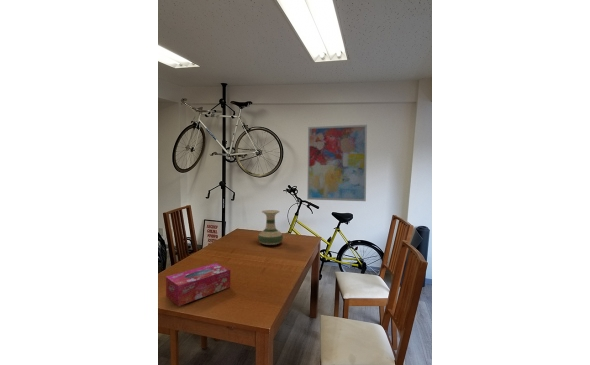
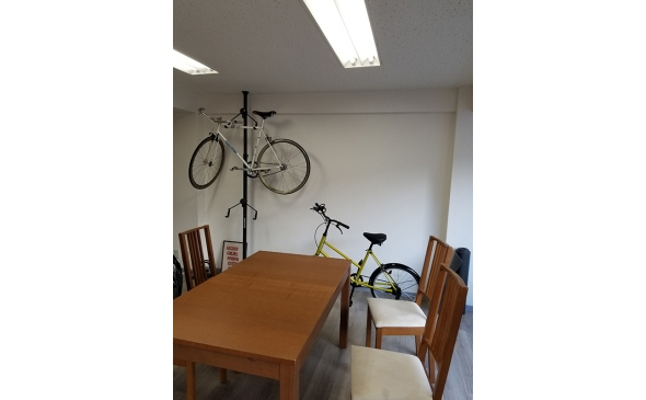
- vase [257,209,284,246]
- tissue box [165,262,231,307]
- wall art [306,124,368,202]
